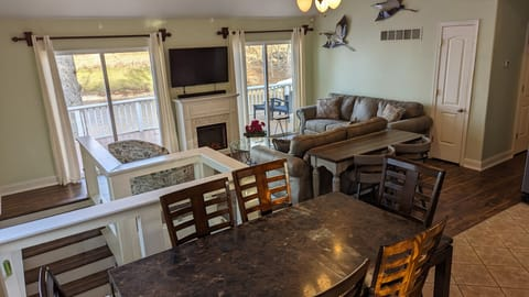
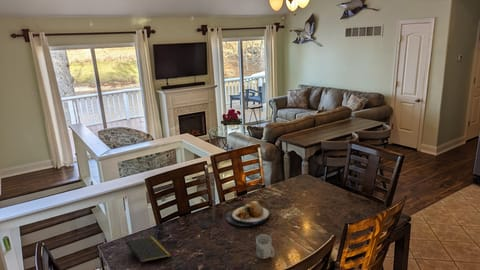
+ mug [255,233,275,260]
+ plate [225,200,270,227]
+ notepad [124,236,173,270]
